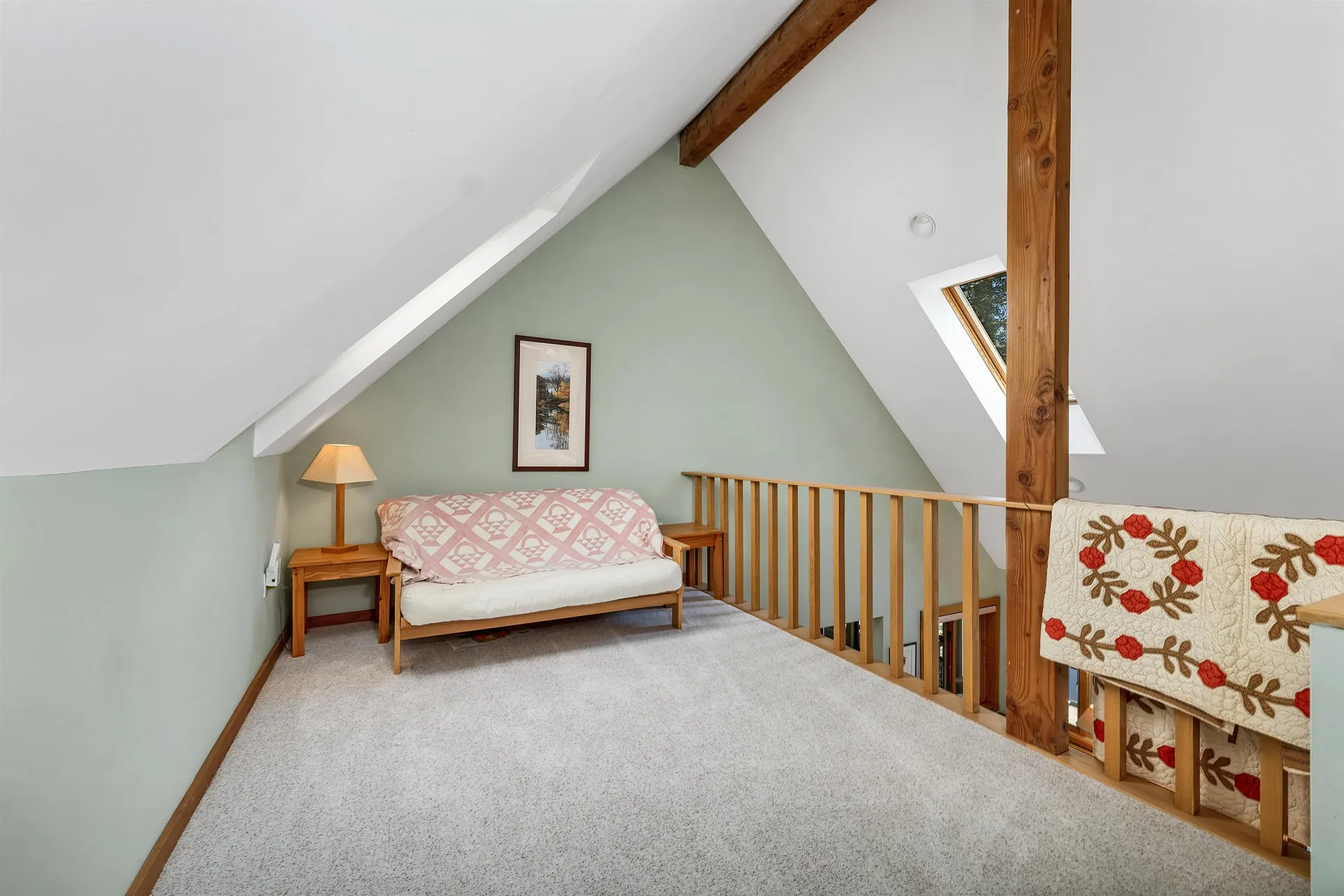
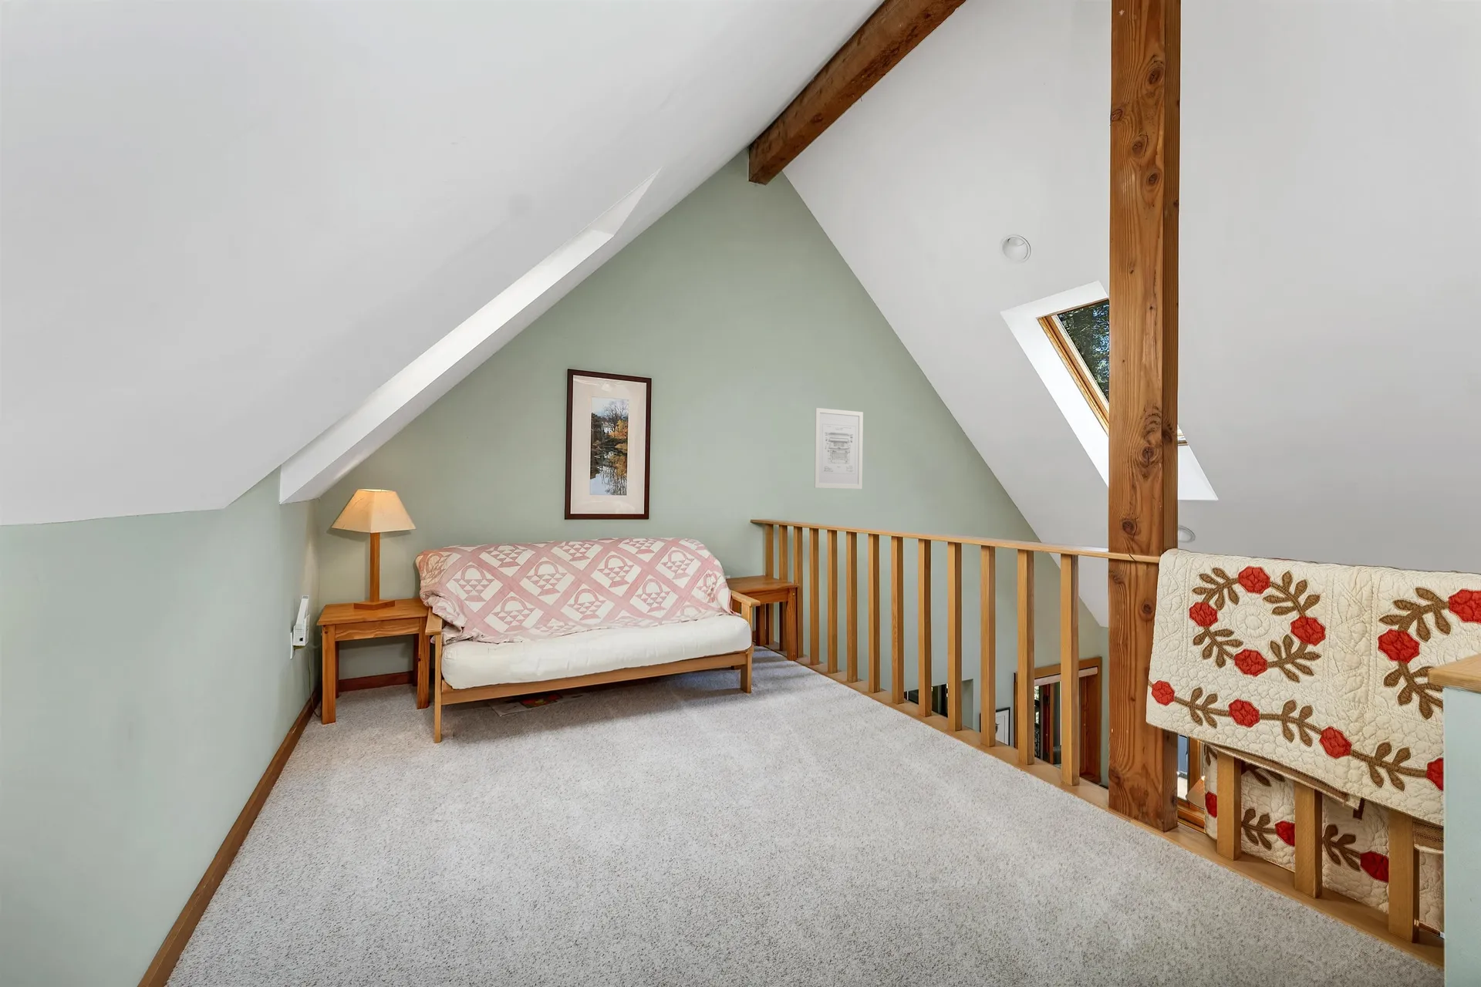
+ wall art [813,408,864,489]
